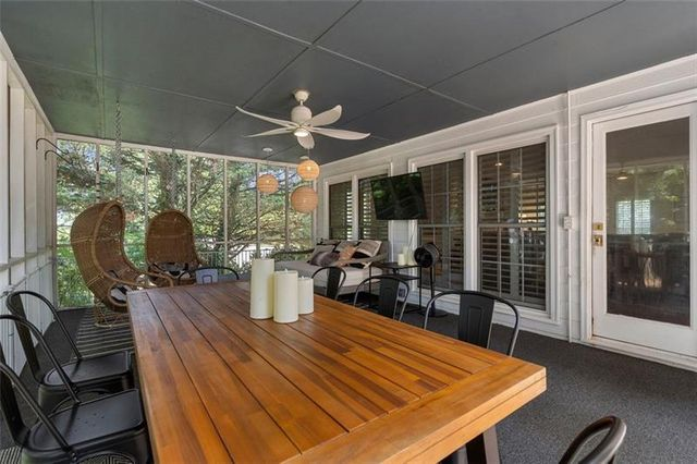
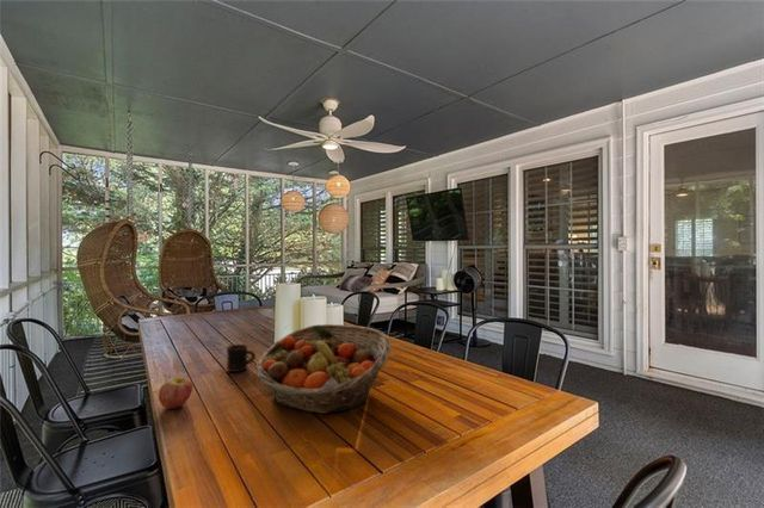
+ mug [226,343,257,373]
+ fruit basket [255,323,393,415]
+ apple [158,376,193,410]
